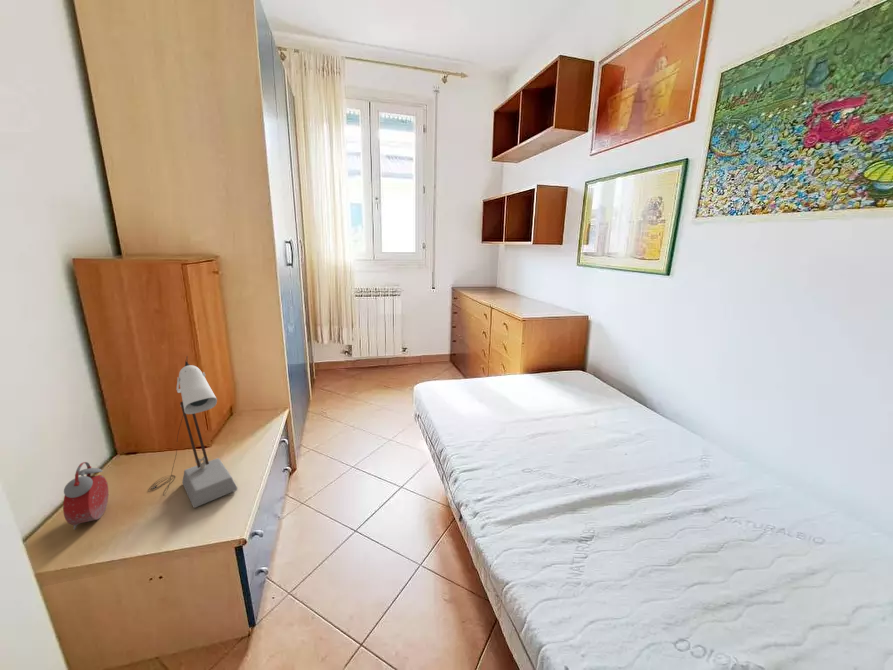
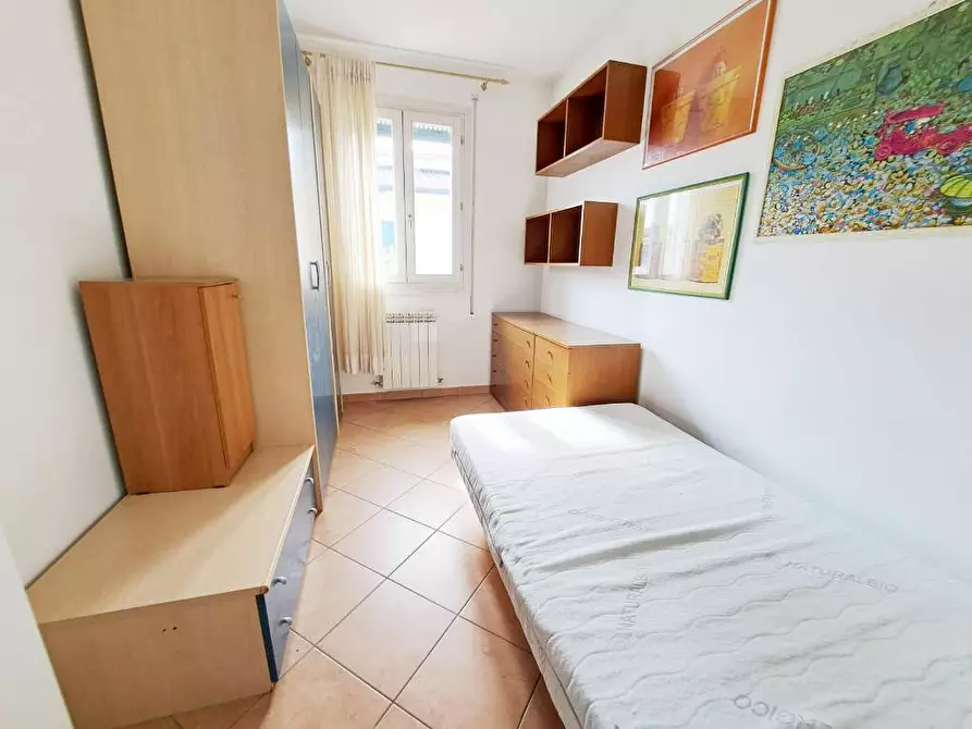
- alarm clock [62,461,109,531]
- desk lamp [147,356,238,508]
